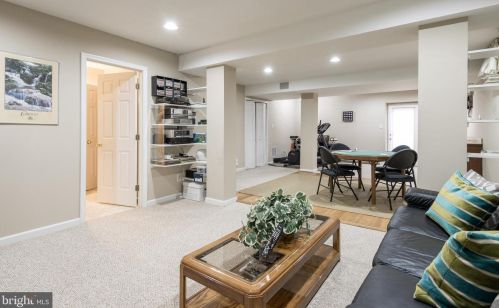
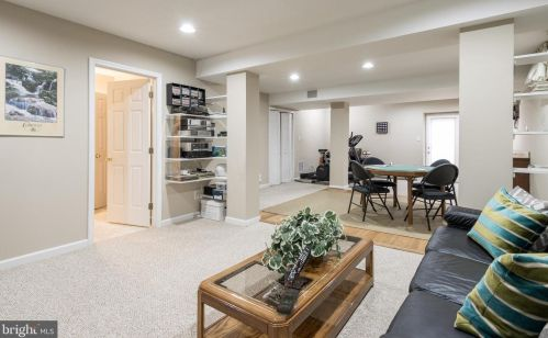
+ remote control [276,288,300,315]
